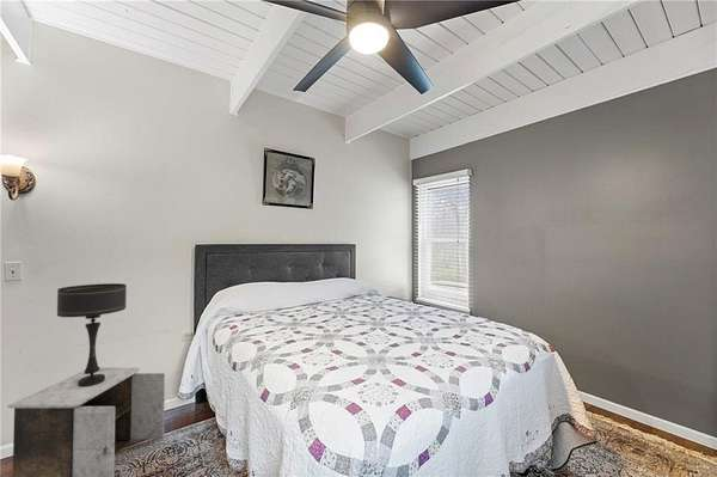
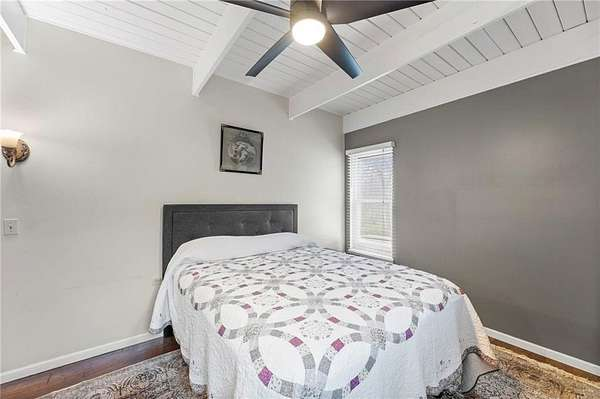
- nightstand [7,367,166,477]
- table lamp [56,282,128,387]
